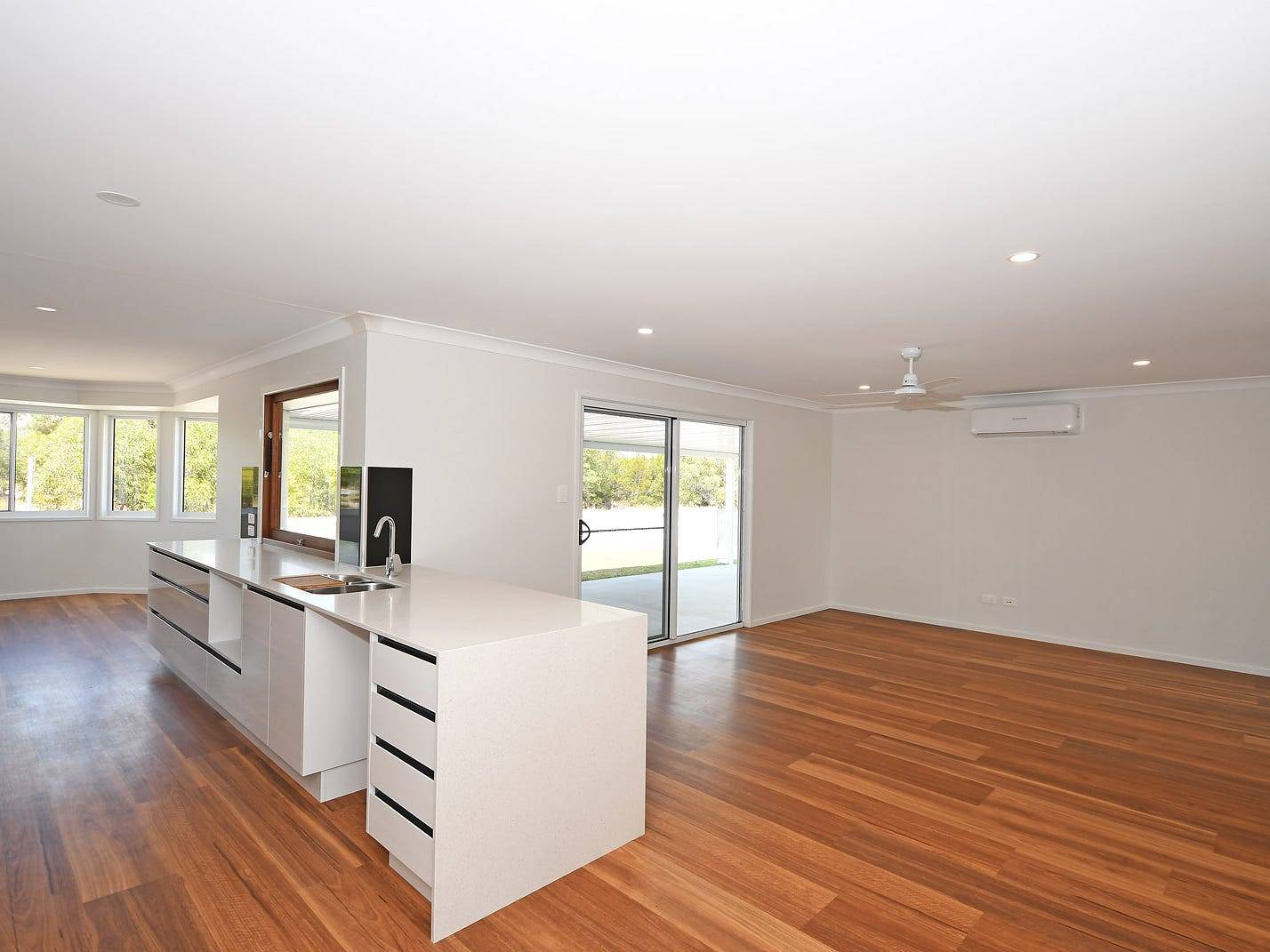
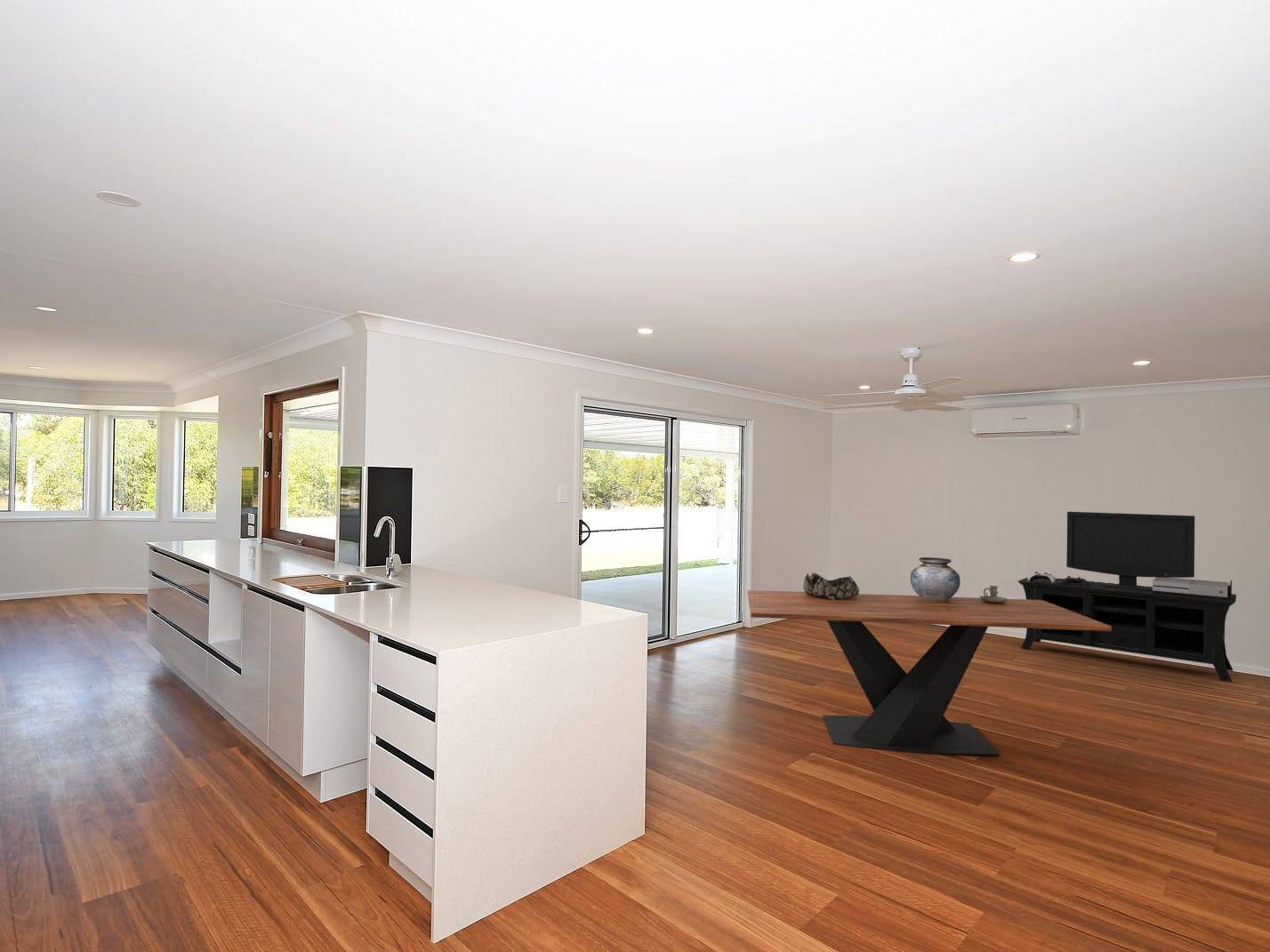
+ media console [1017,511,1237,683]
+ candle holder [979,585,1009,603]
+ decorative bowl [802,572,860,600]
+ dining table [746,589,1112,756]
+ vase [910,556,961,602]
